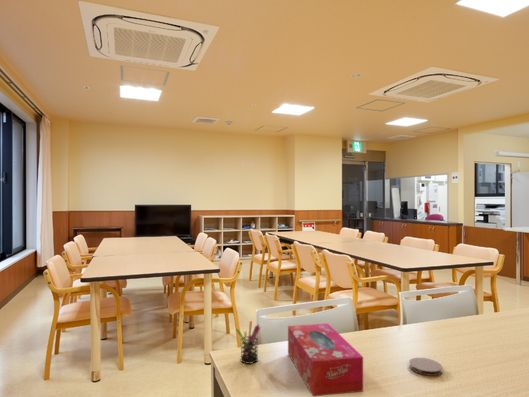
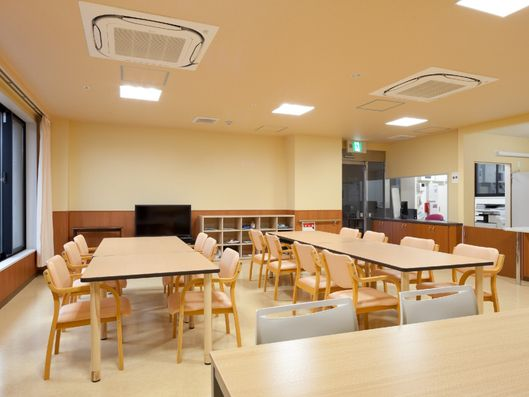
- pen holder [236,320,261,365]
- coaster [408,357,443,377]
- tissue box [287,322,364,397]
